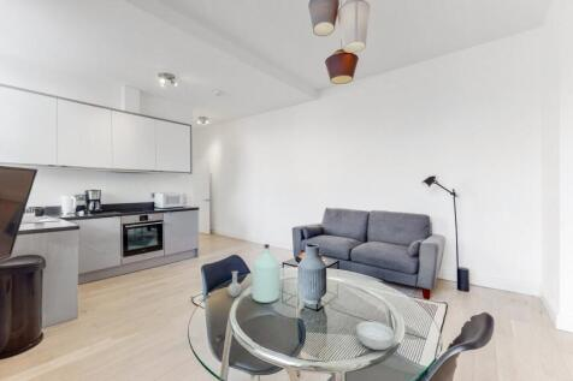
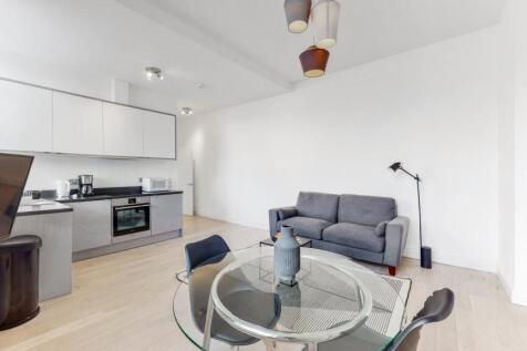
- bottle [226,243,282,304]
- cereal bowl [355,321,396,351]
